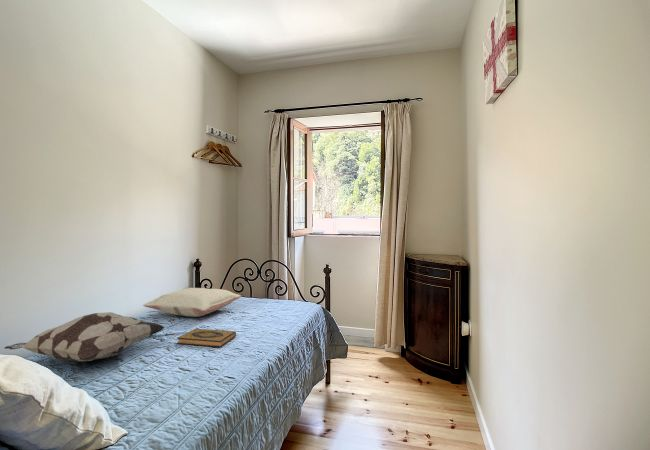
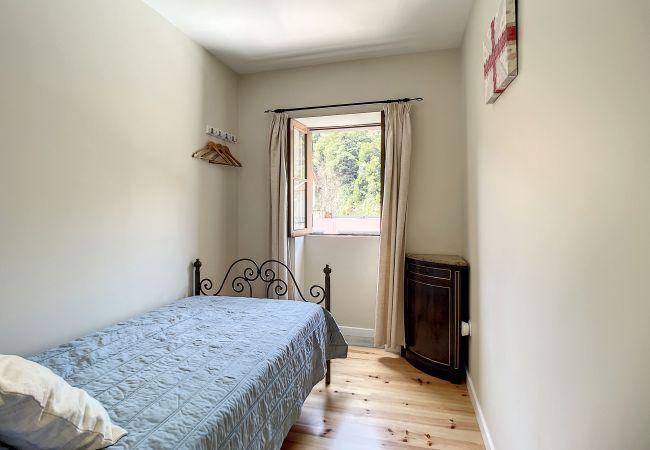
- hardback book [176,328,237,348]
- pillow [142,287,242,318]
- decorative pillow [3,311,166,362]
